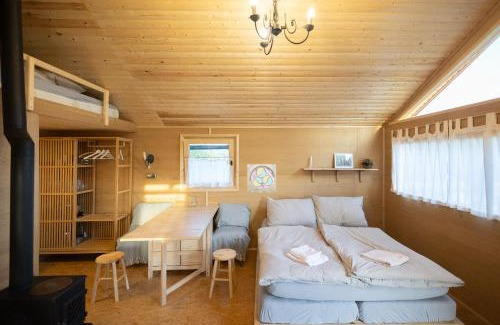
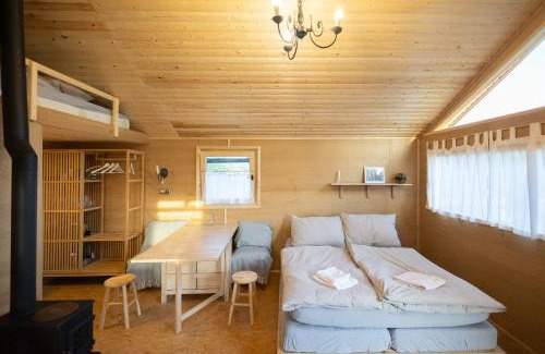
- wall ornament [246,163,277,194]
